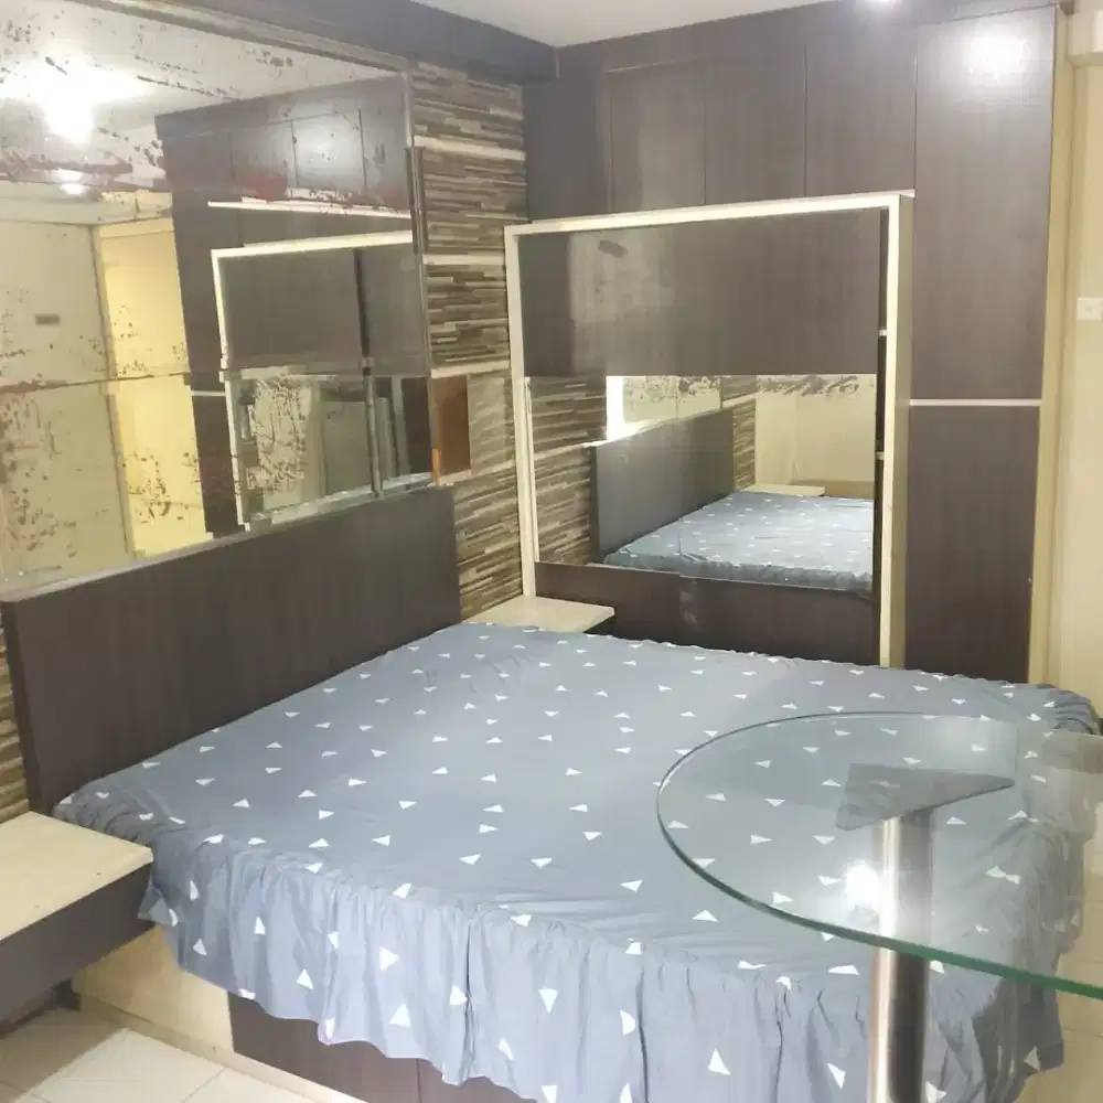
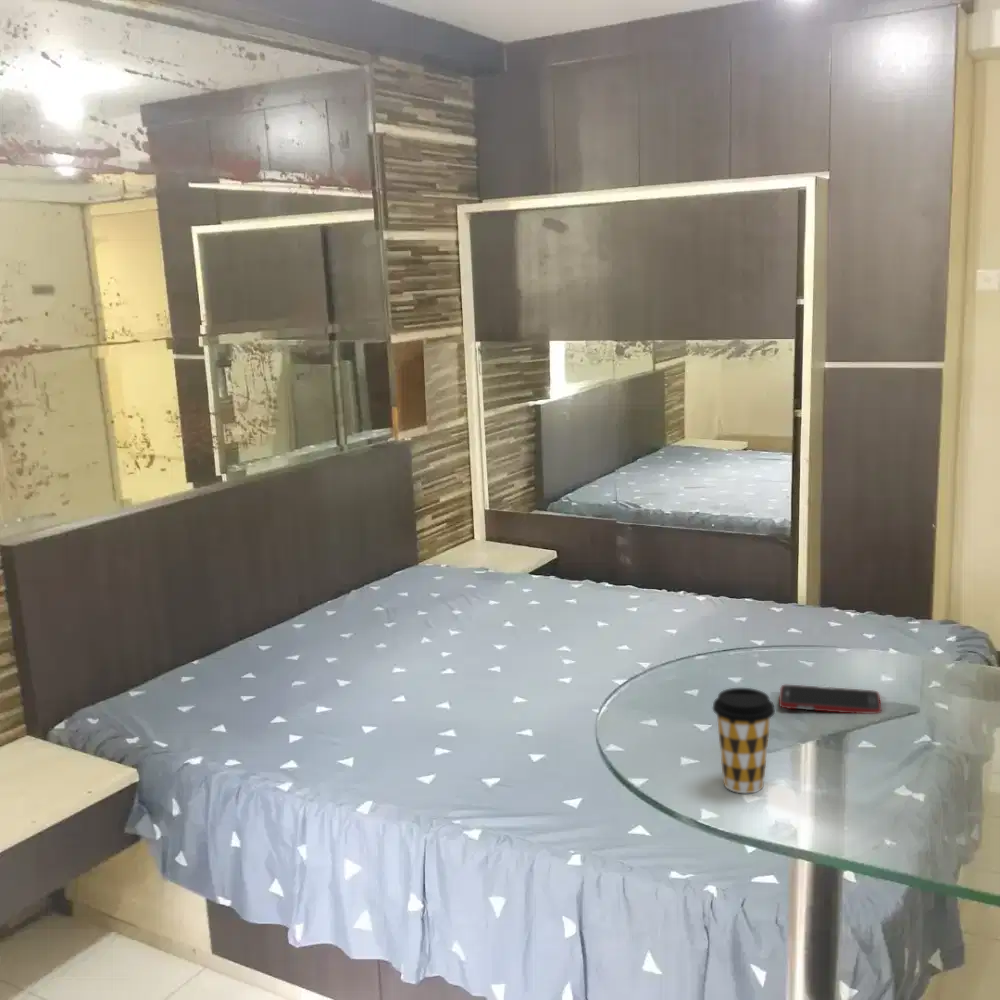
+ coffee cup [712,687,776,794]
+ cell phone [778,684,882,714]
